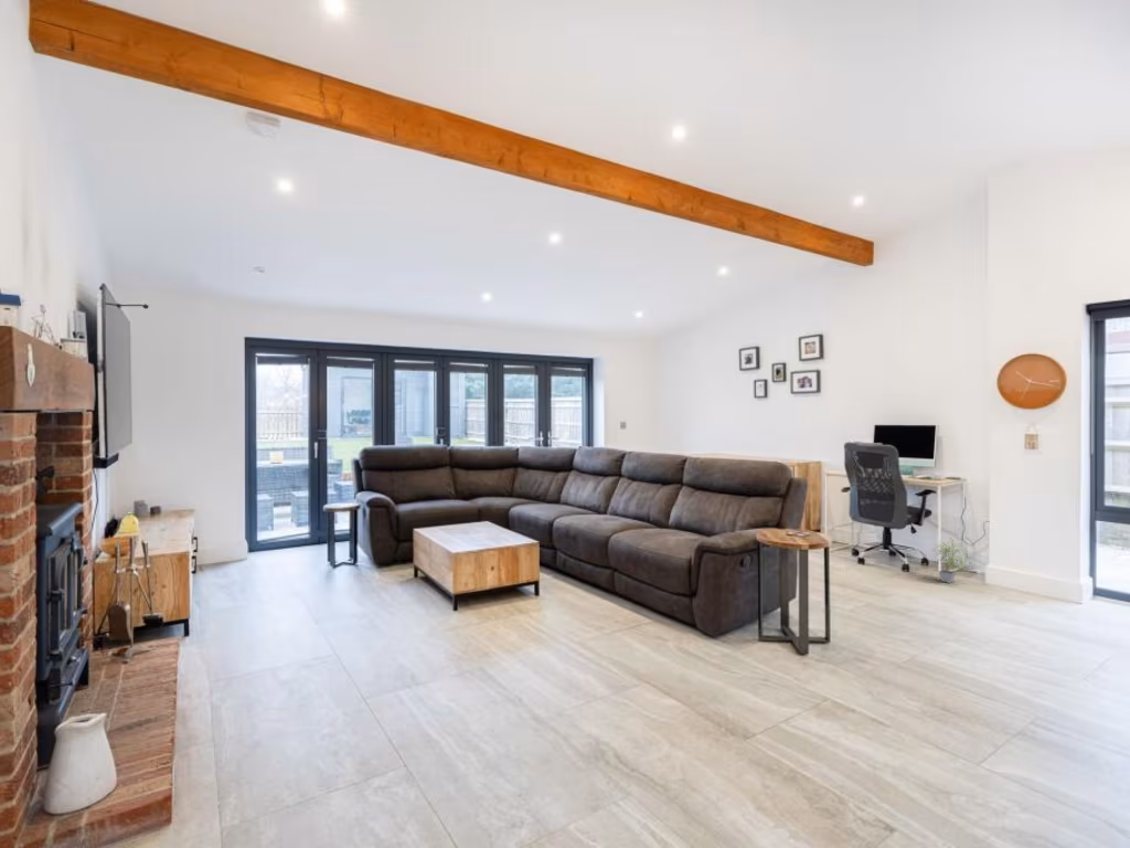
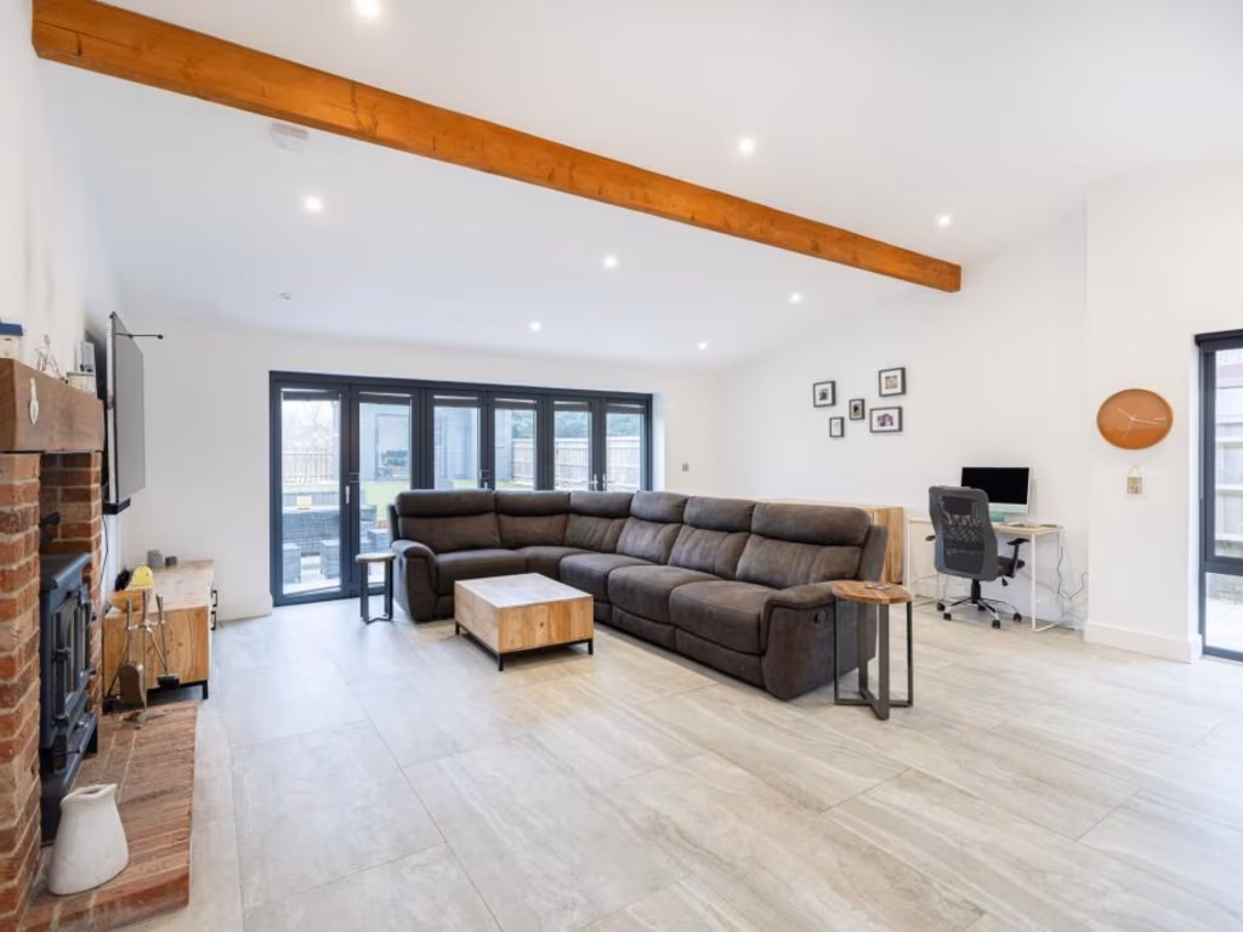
- potted plant [931,538,972,584]
